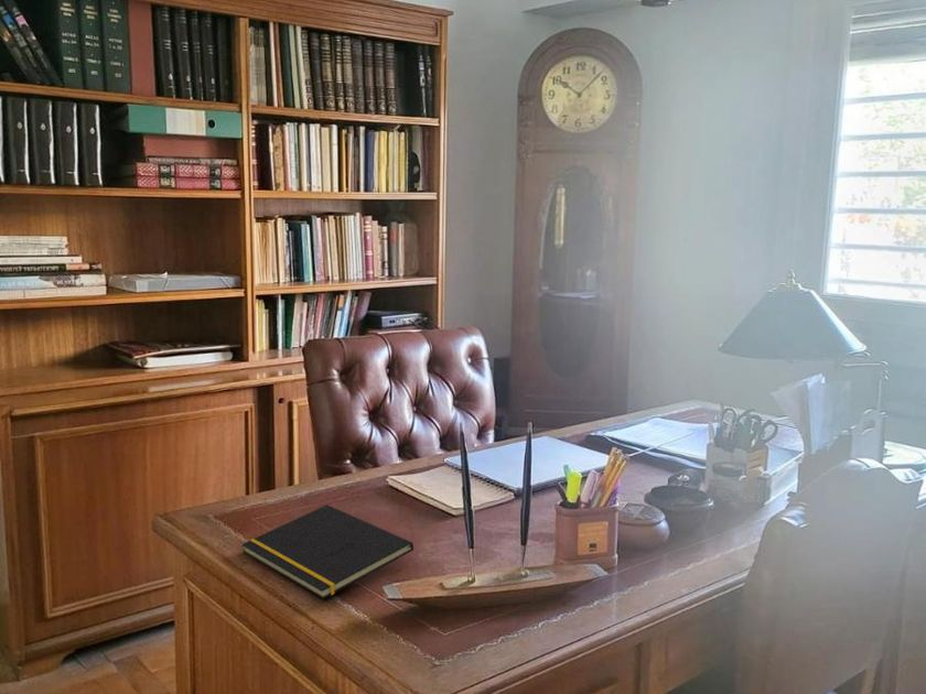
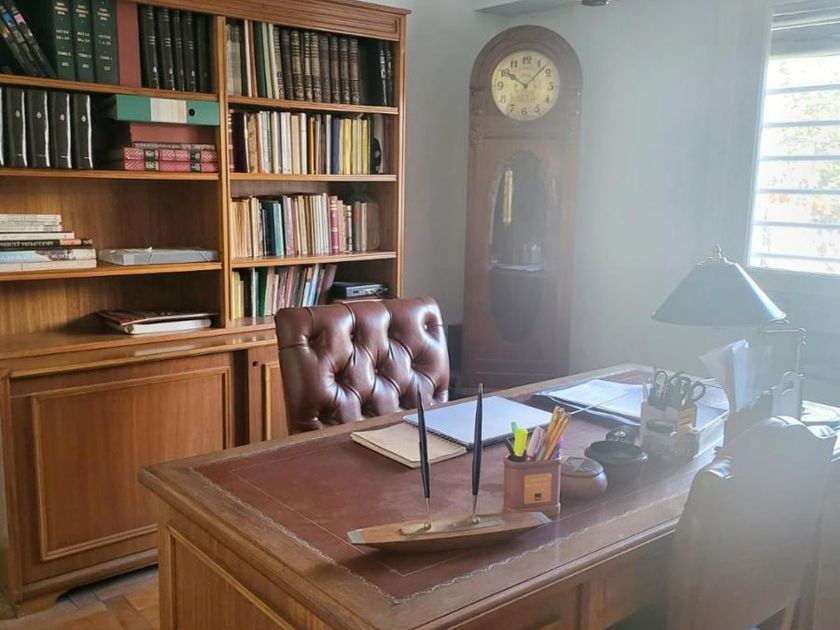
- notepad [240,503,414,600]
